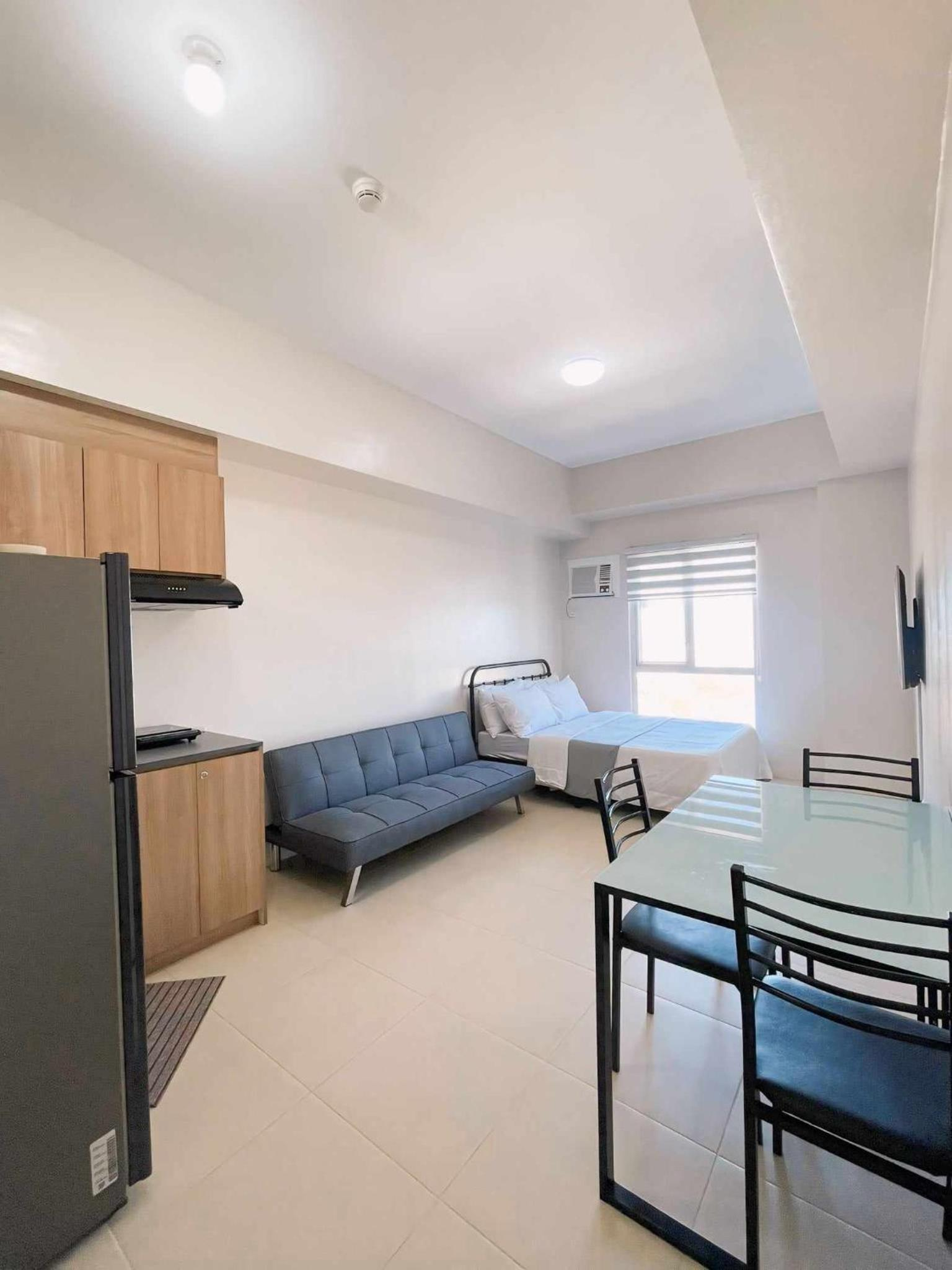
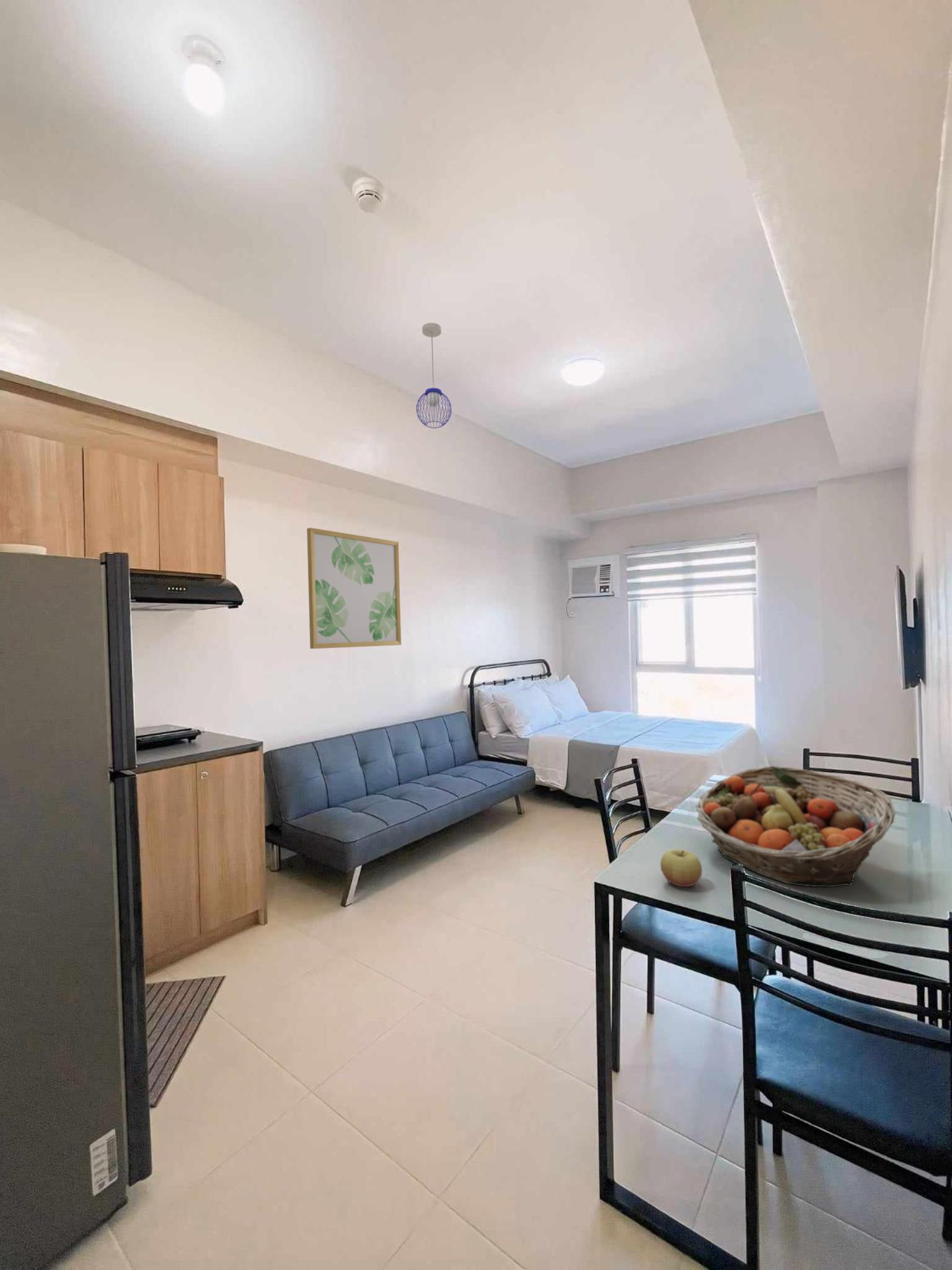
+ pendant light [416,322,452,429]
+ fruit basket [695,765,896,888]
+ apple [660,848,703,887]
+ wall art [306,527,402,649]
